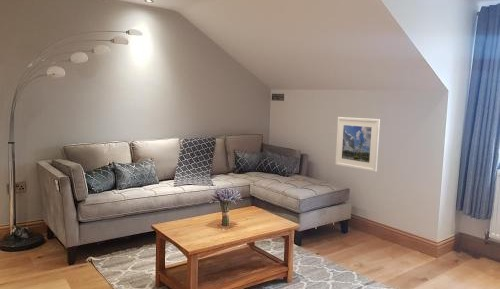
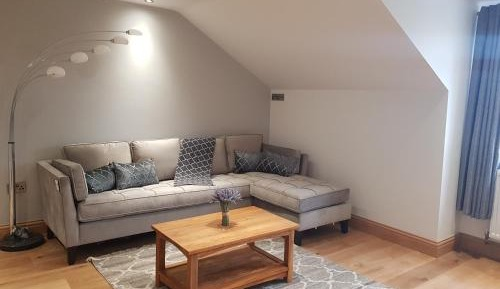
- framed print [334,116,381,173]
